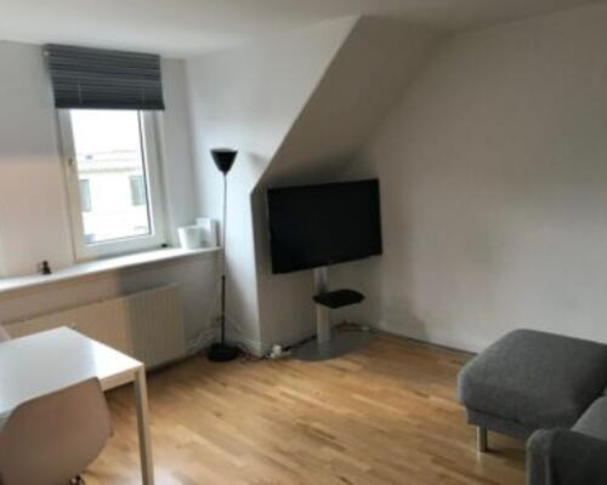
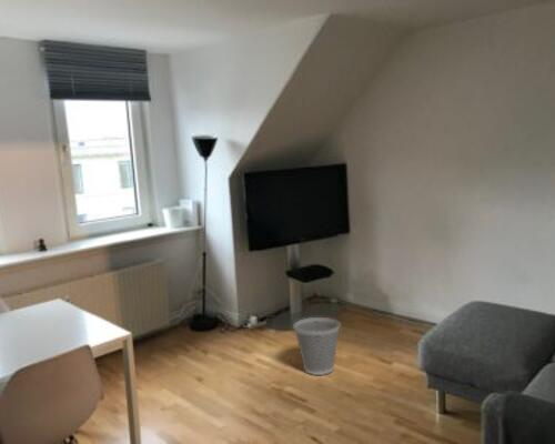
+ wastebasket [292,316,341,376]
